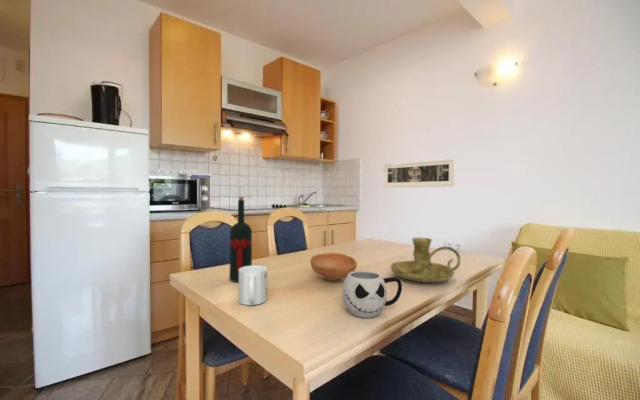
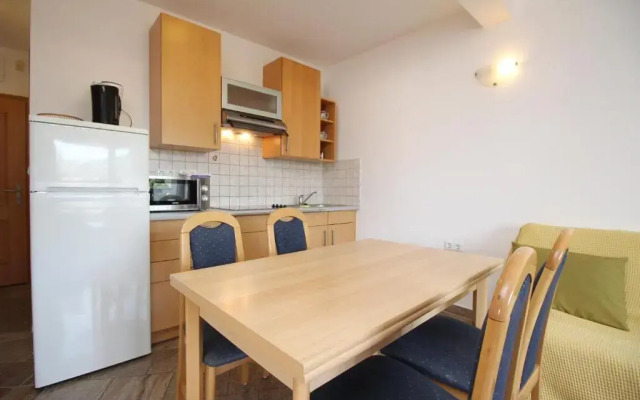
- wine bottle [229,196,253,283]
- mug [238,265,268,306]
- candle holder [390,237,462,283]
- bowl [309,252,358,282]
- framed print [383,157,456,188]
- mug [341,270,403,319]
